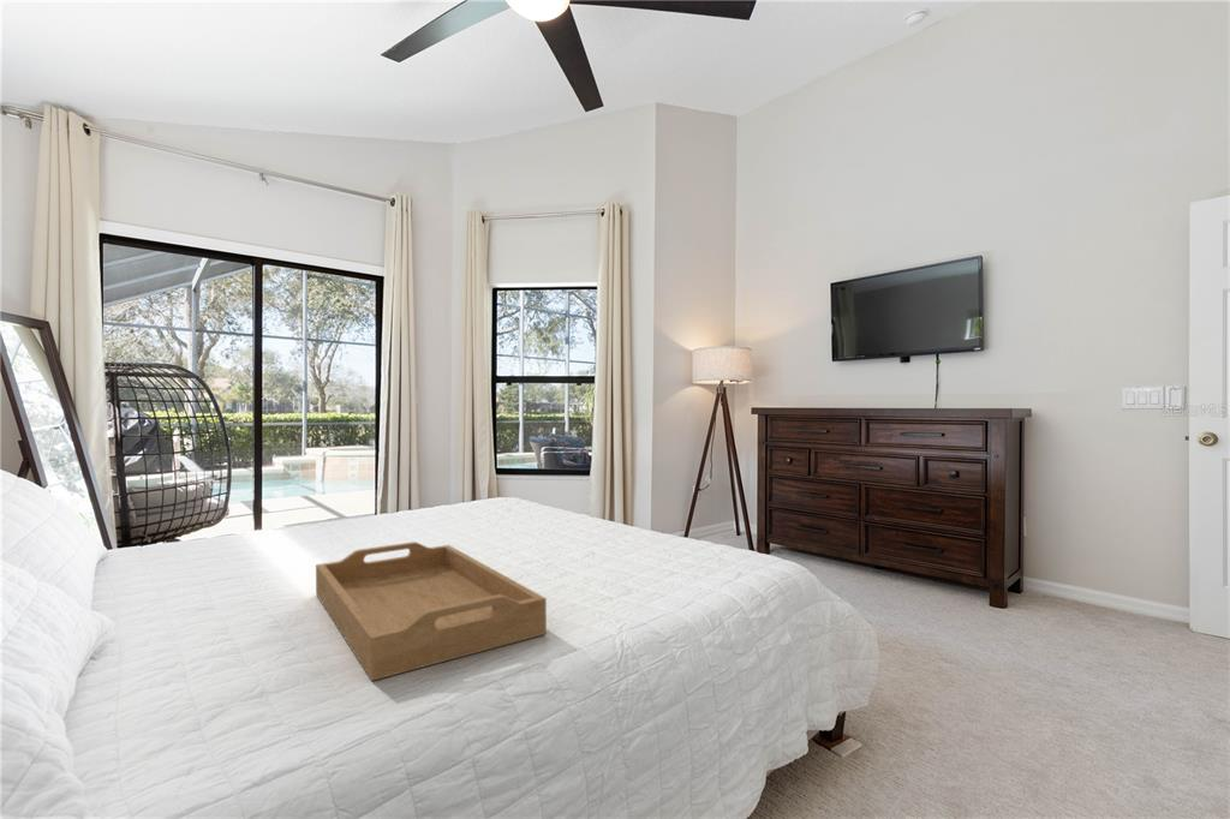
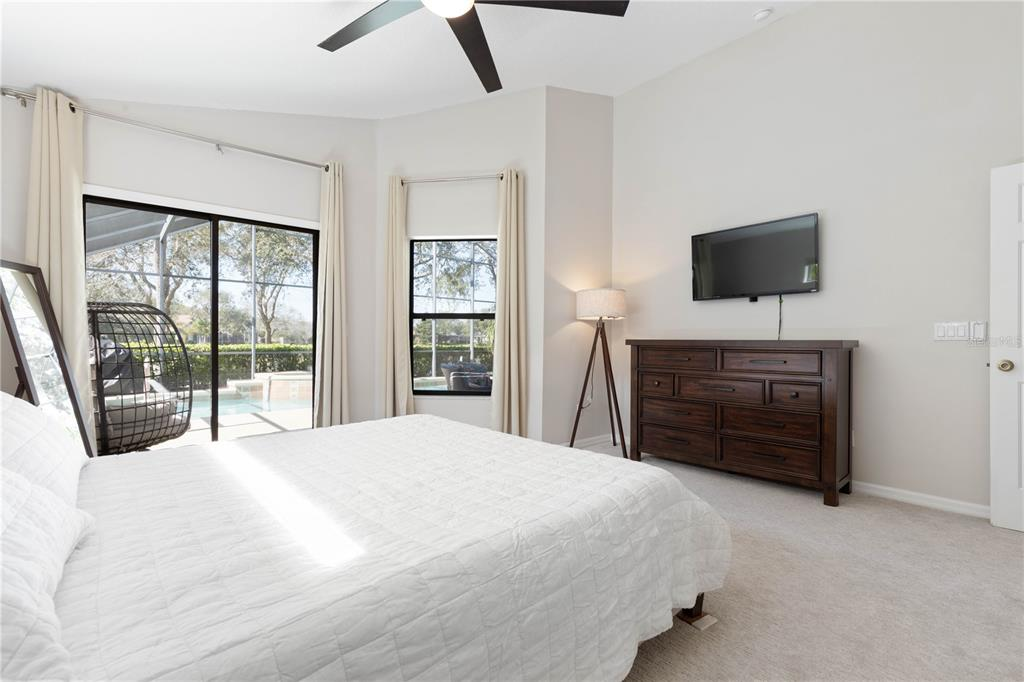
- serving tray [315,540,548,682]
